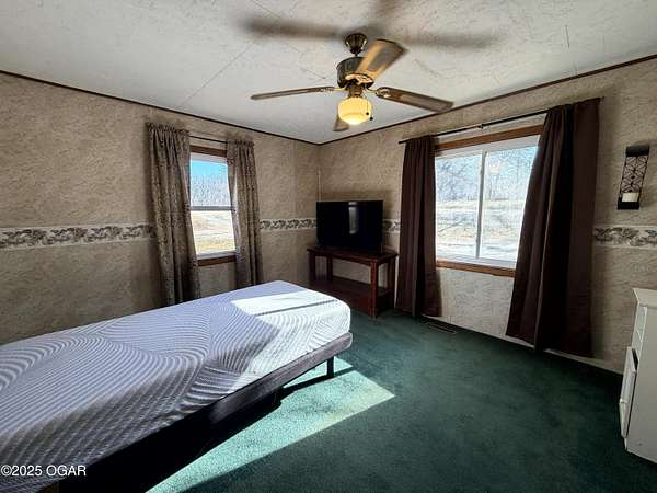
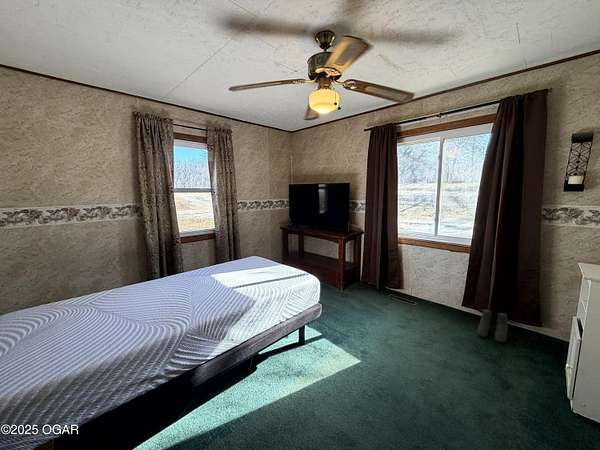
+ boots [477,307,509,343]
